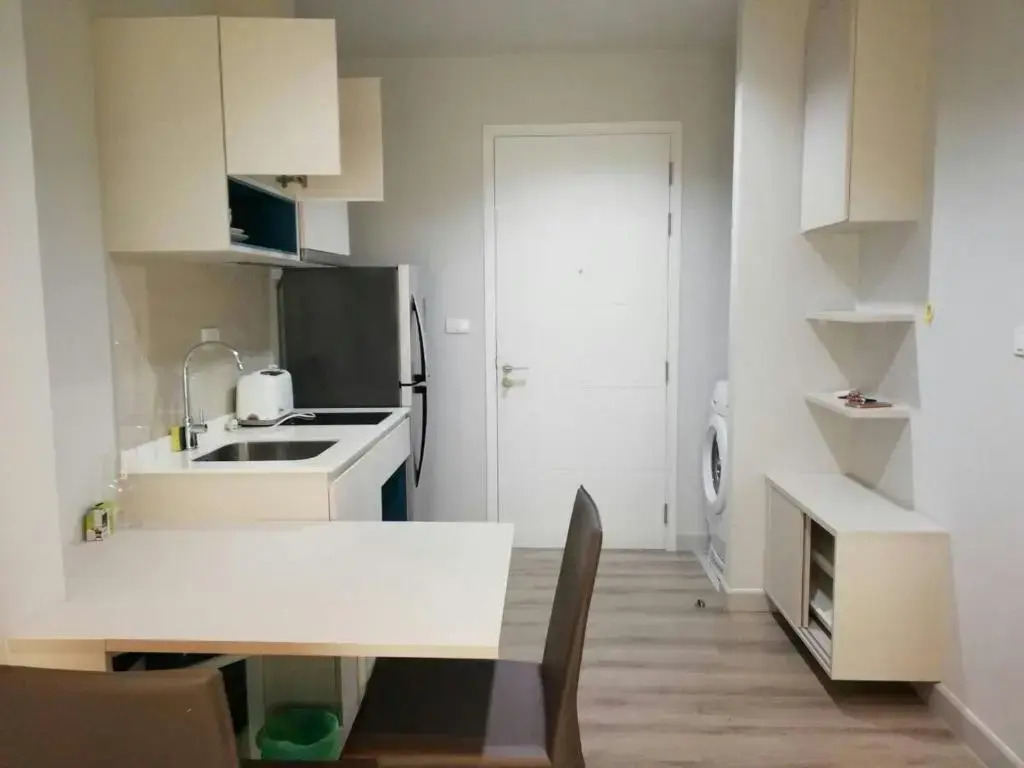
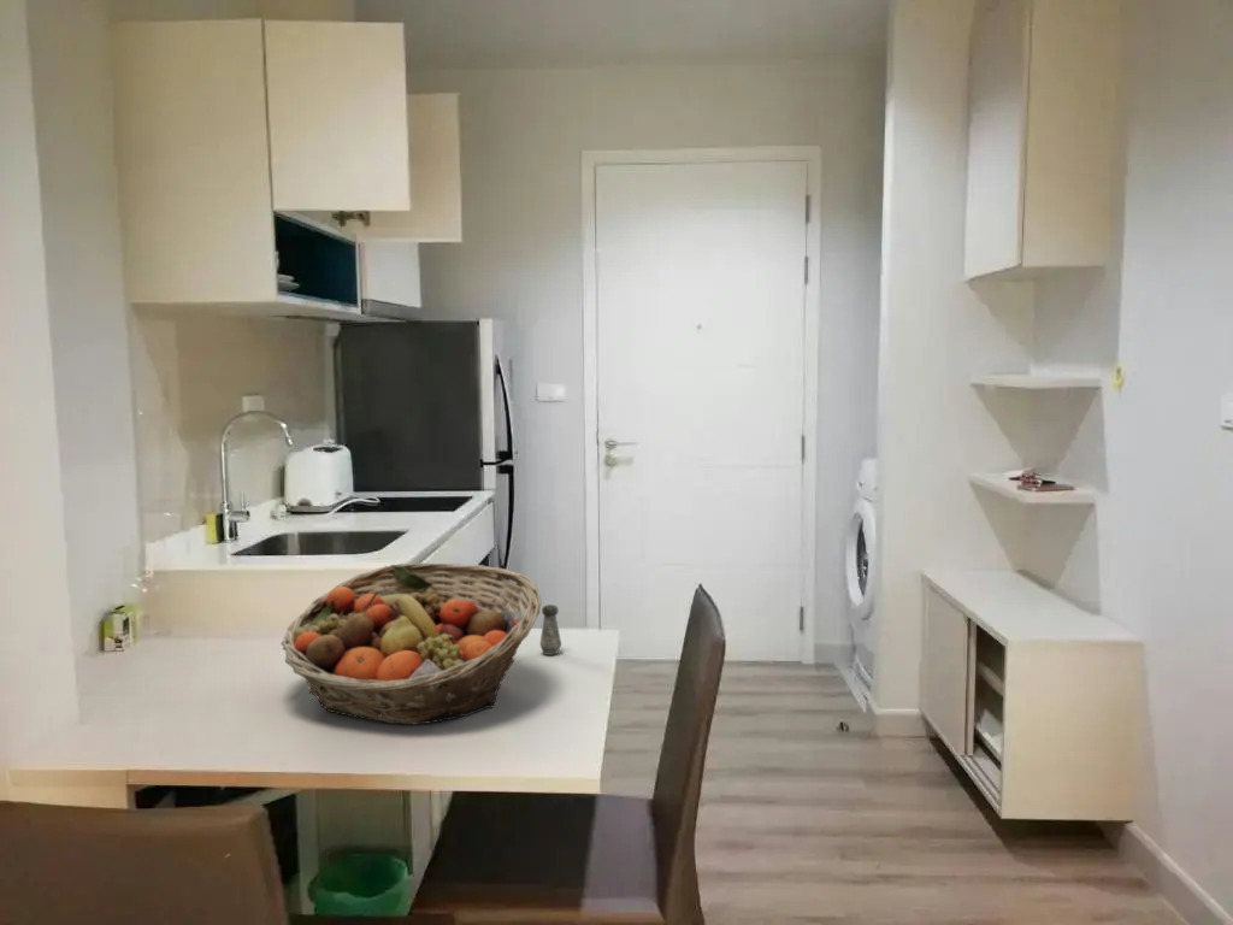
+ fruit basket [281,561,542,726]
+ salt shaker [539,603,562,656]
